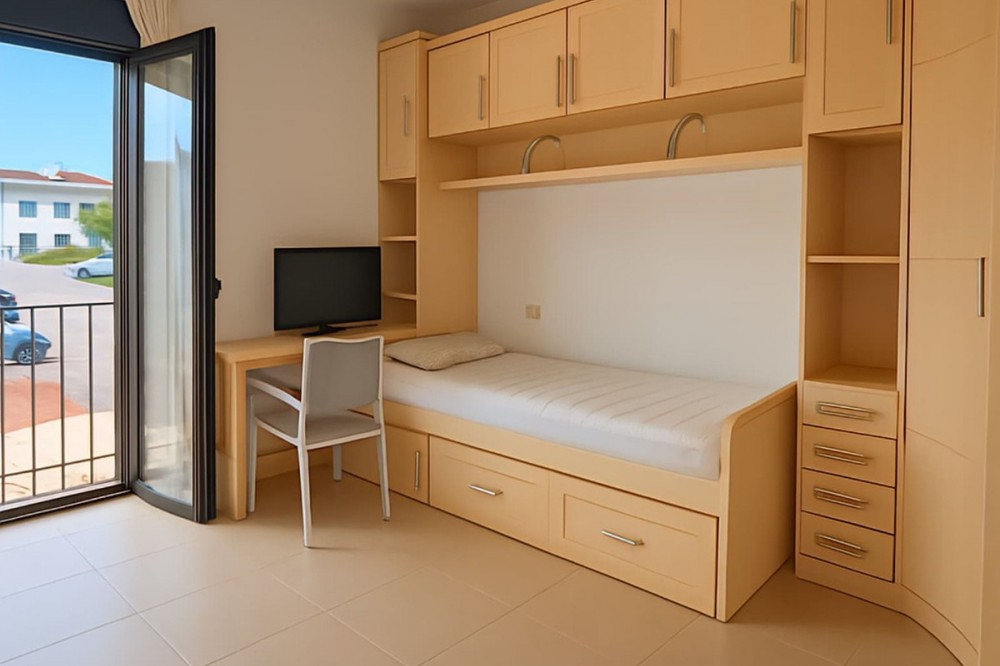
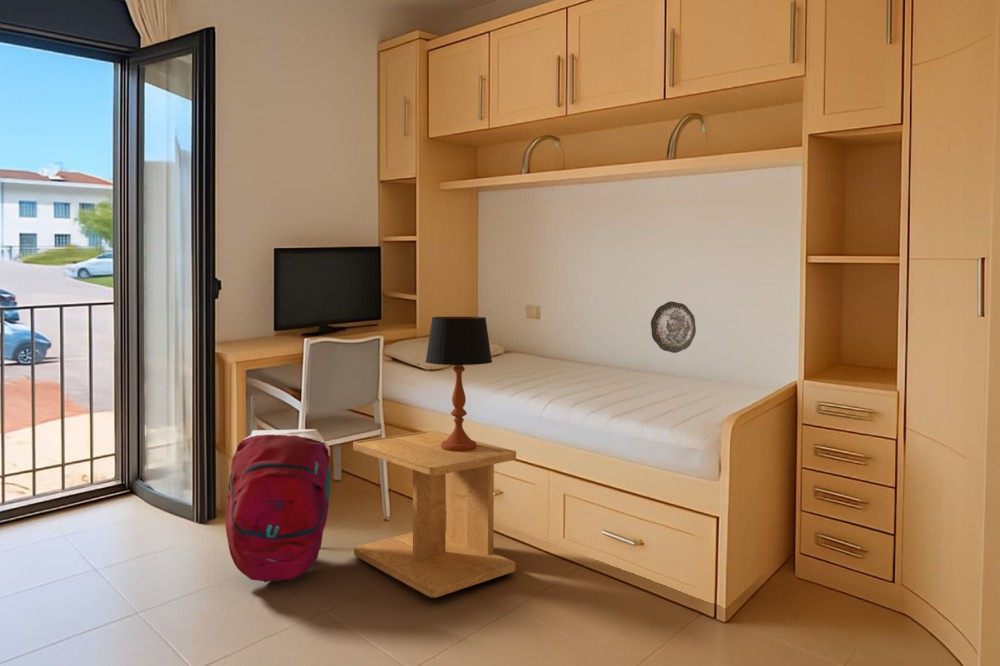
+ table lamp [424,316,493,451]
+ side table [352,430,517,599]
+ decorative plate [650,300,697,354]
+ backpack [225,428,332,583]
